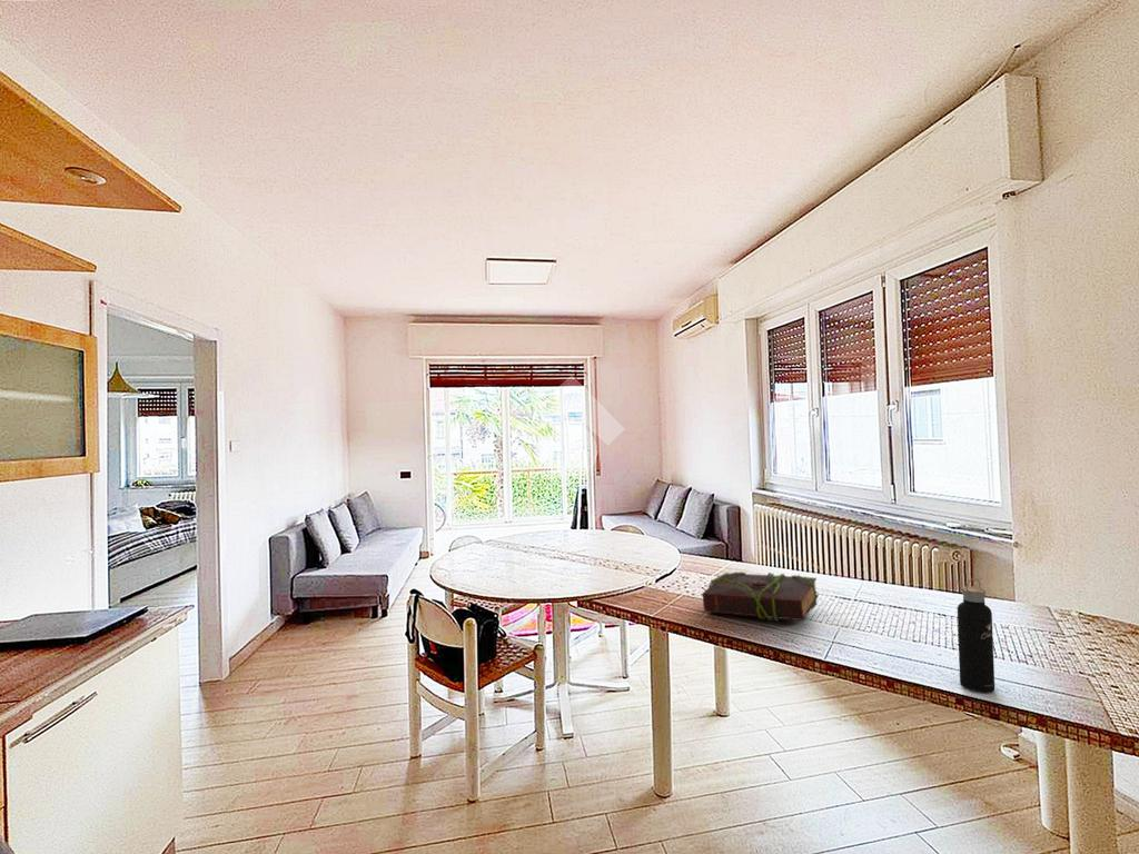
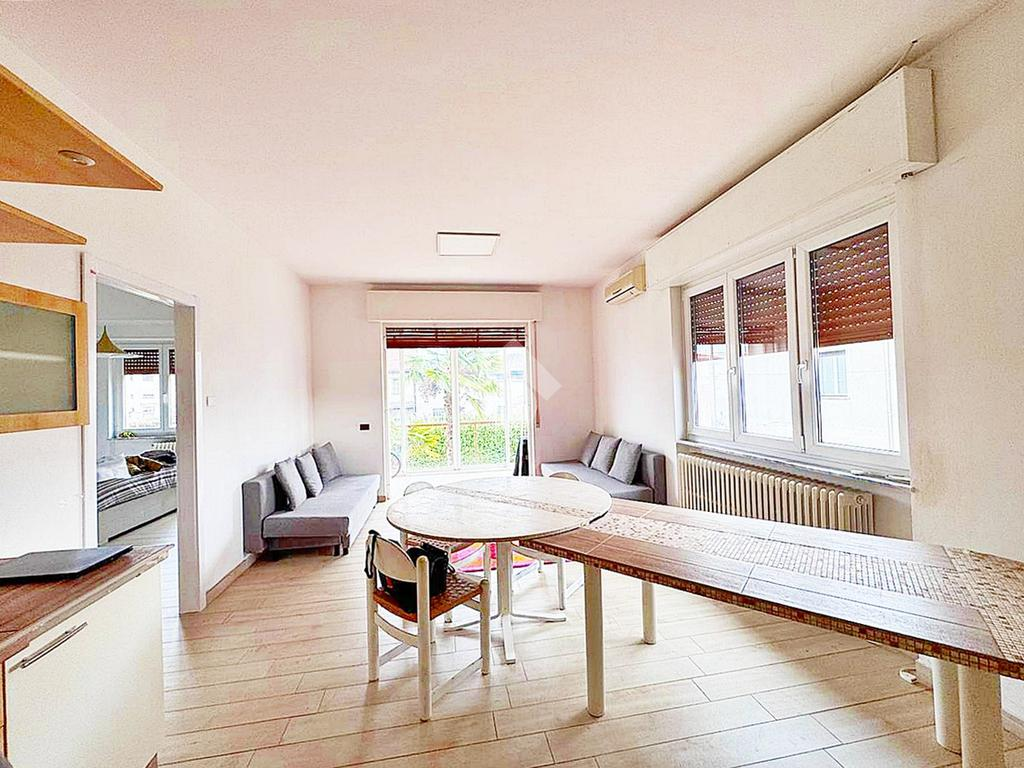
- book [702,570,820,622]
- water bottle [957,577,996,694]
